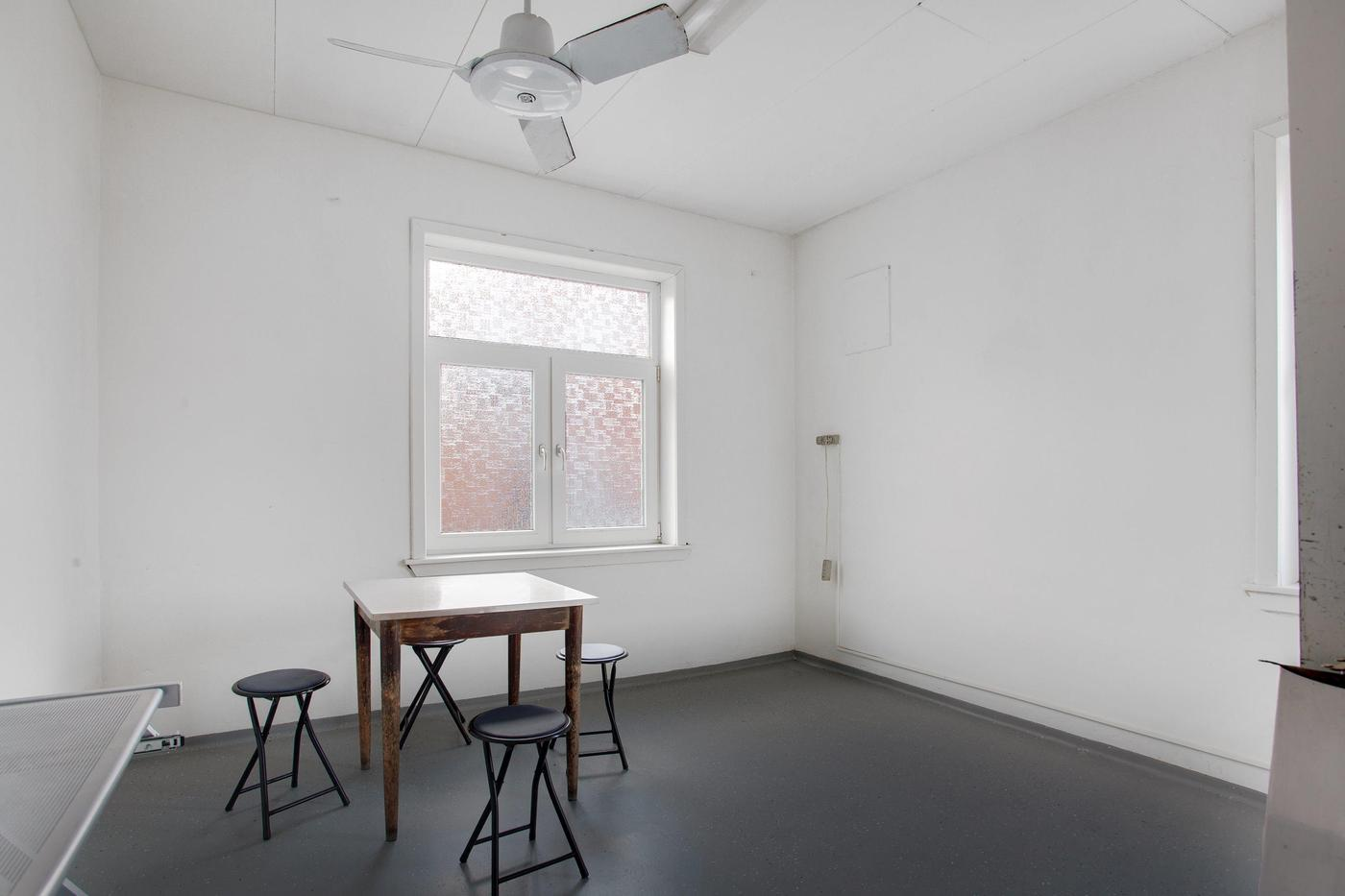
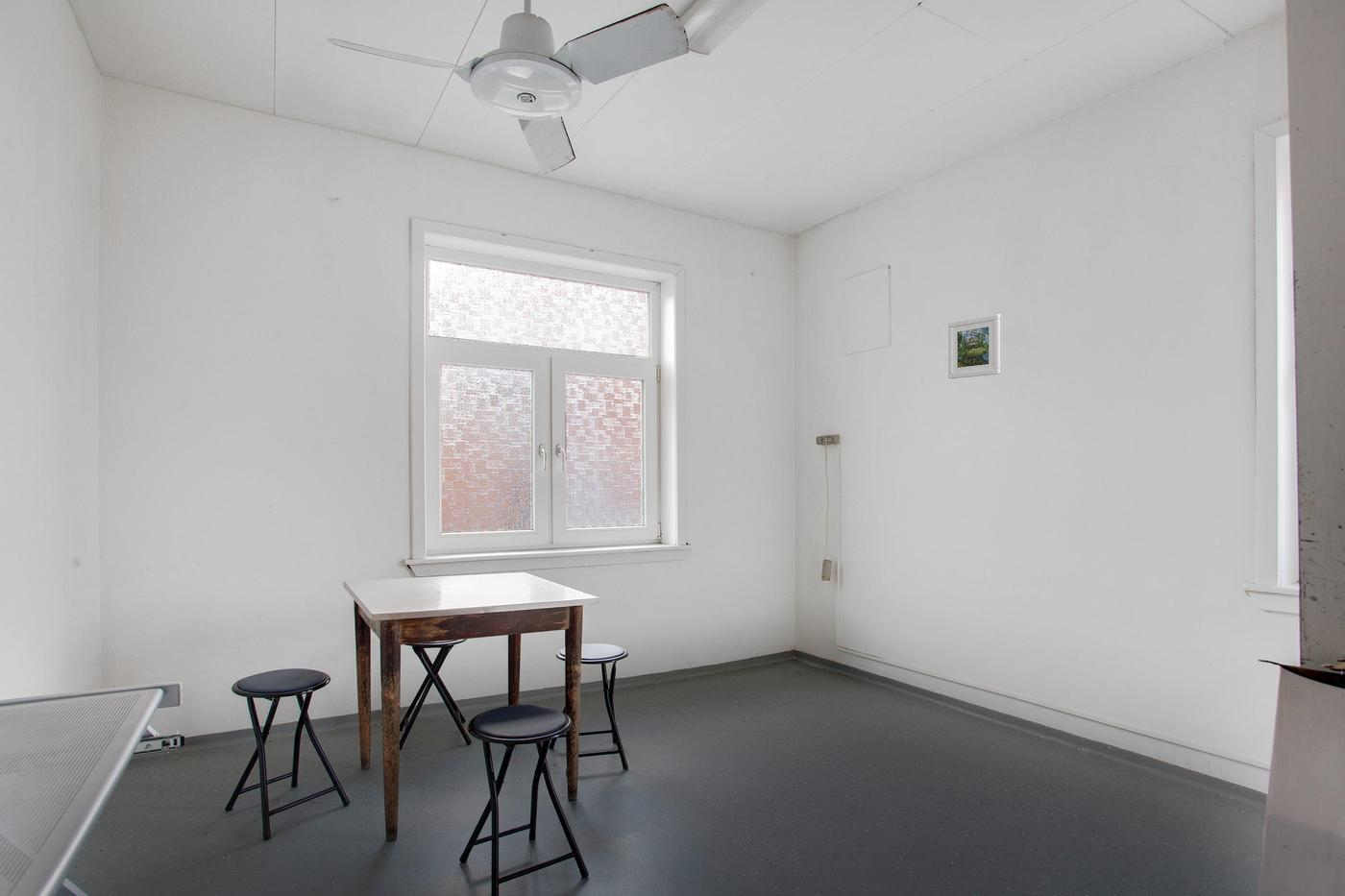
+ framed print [947,313,1001,379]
